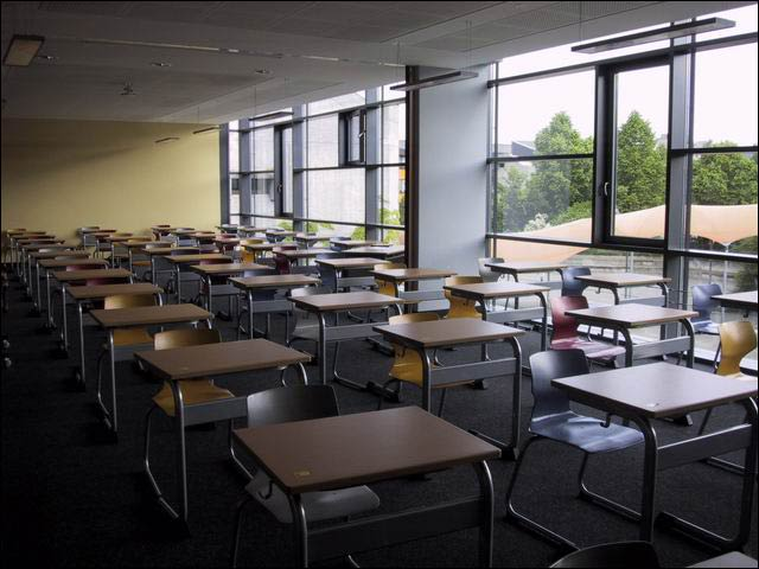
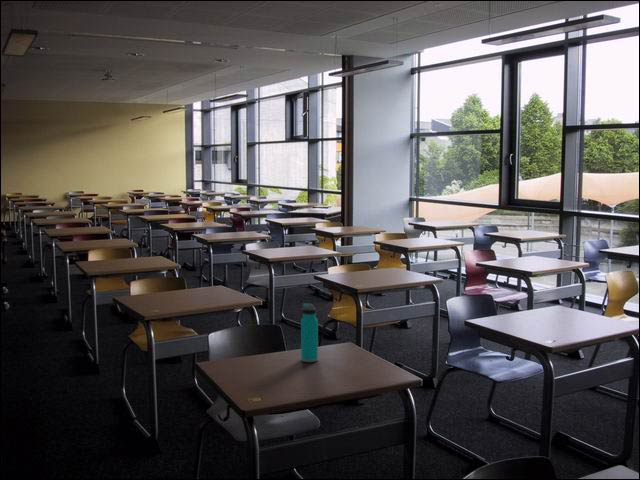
+ water bottle [300,302,319,363]
